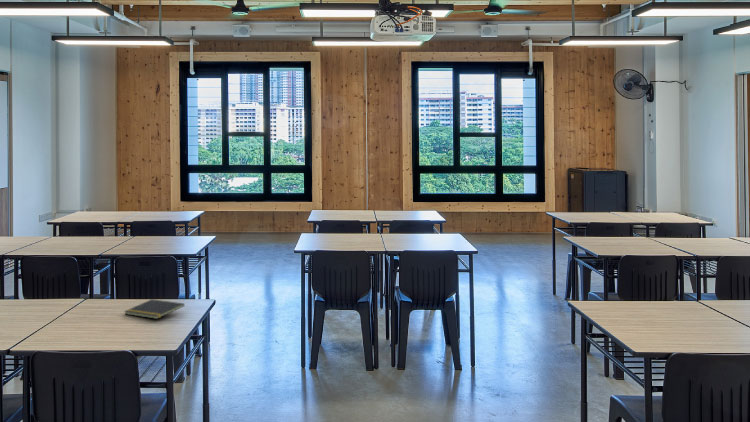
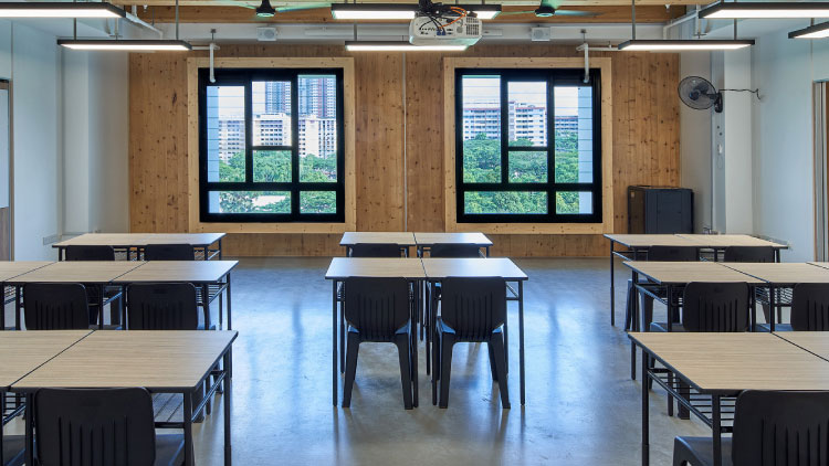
- notepad [123,298,185,320]
